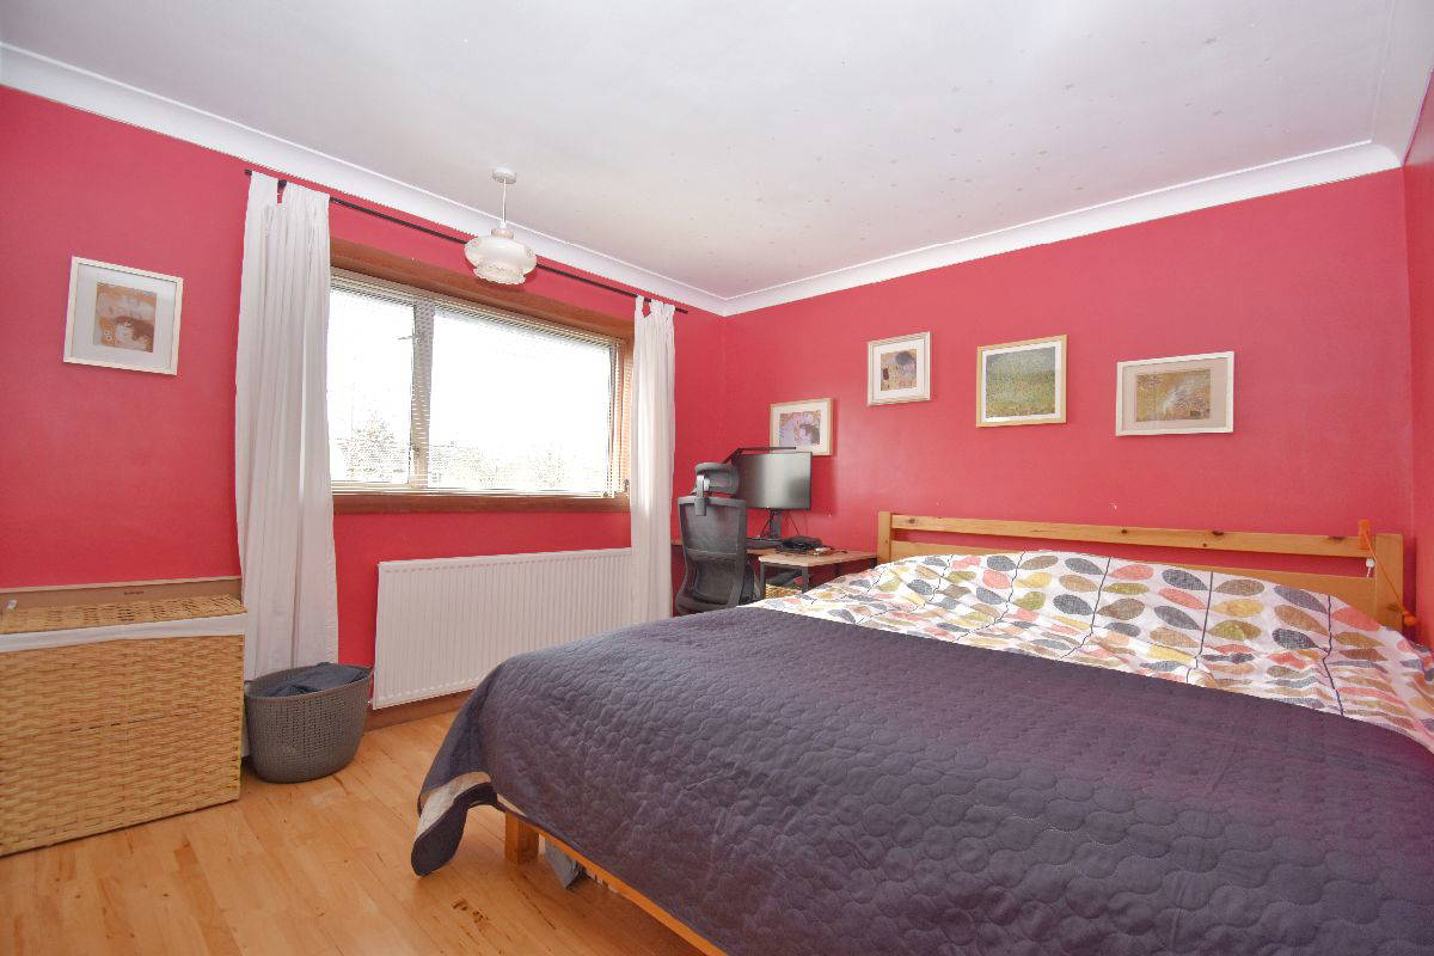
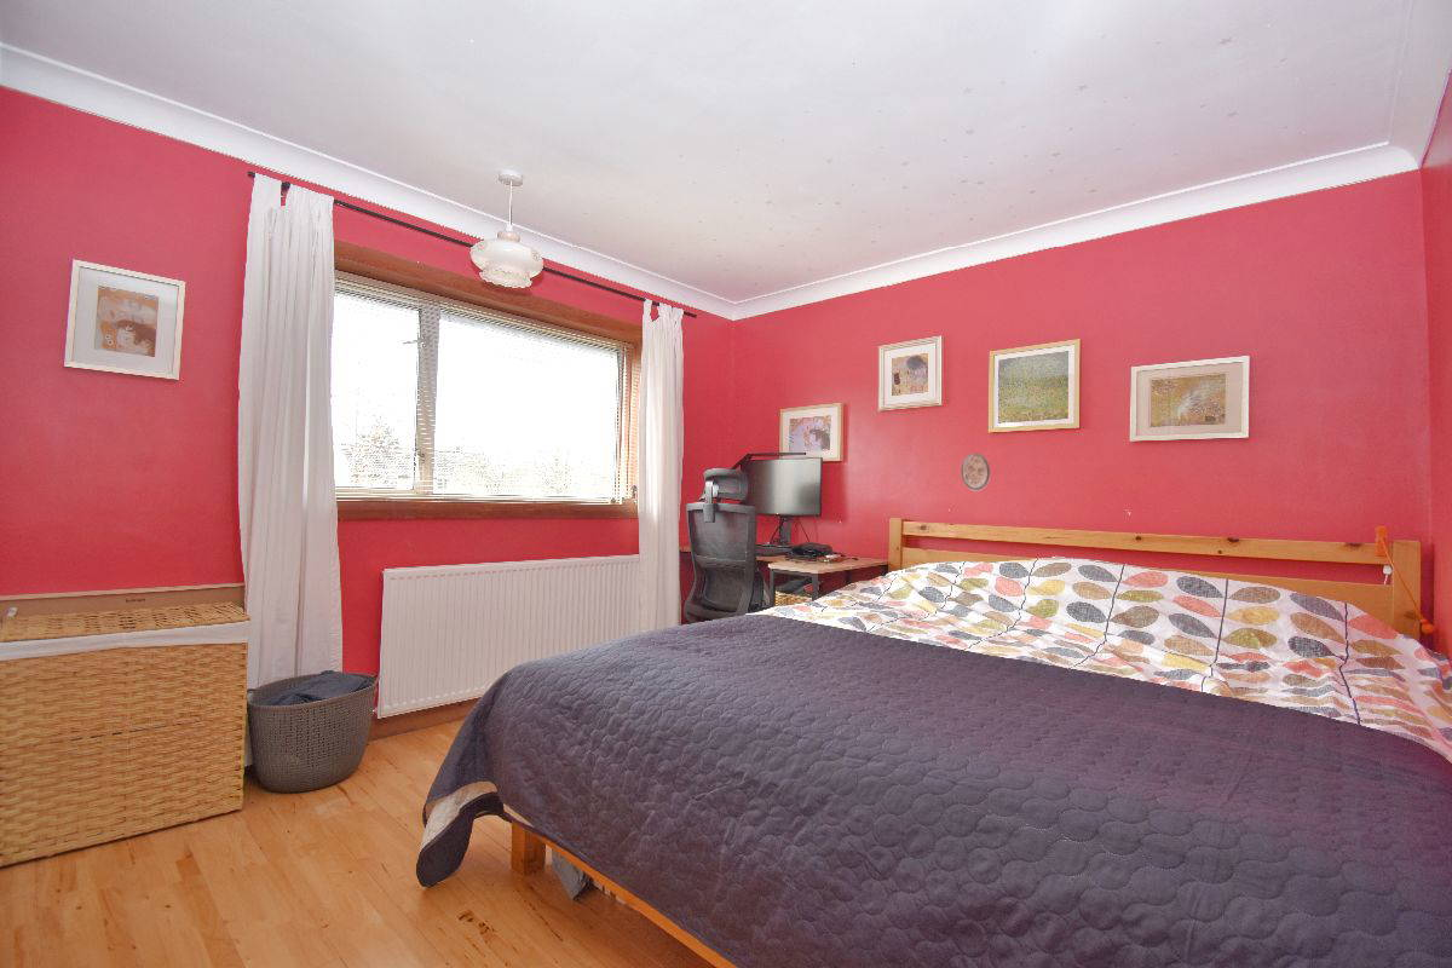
+ decorative medallion [960,453,991,492]
